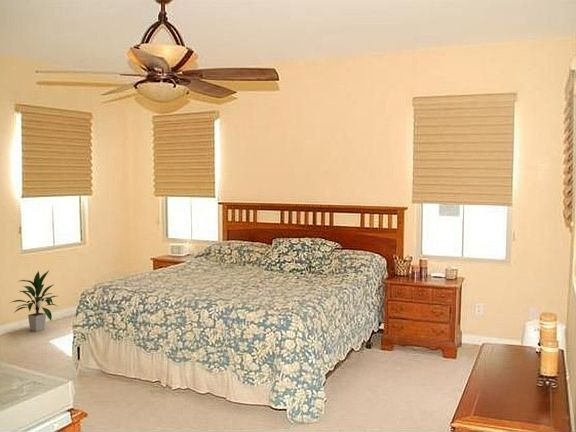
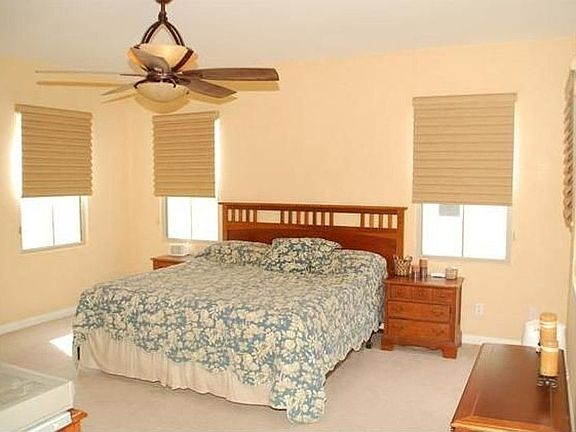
- indoor plant [9,269,58,332]
